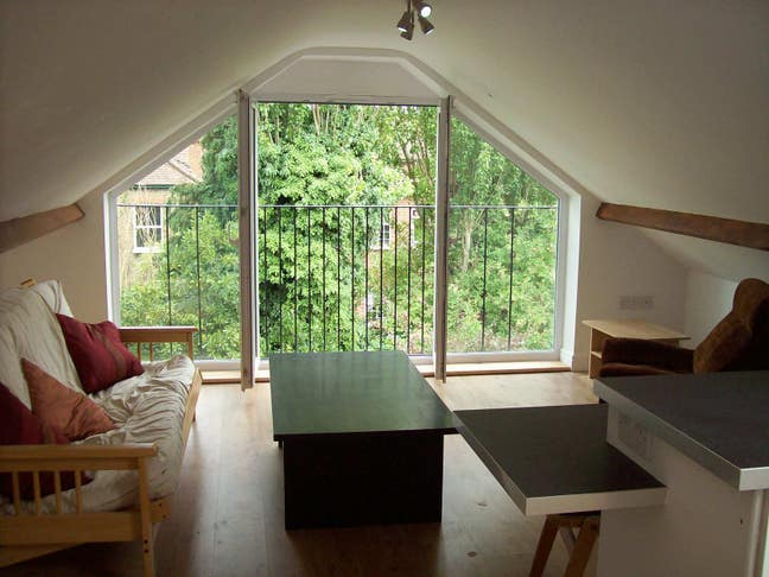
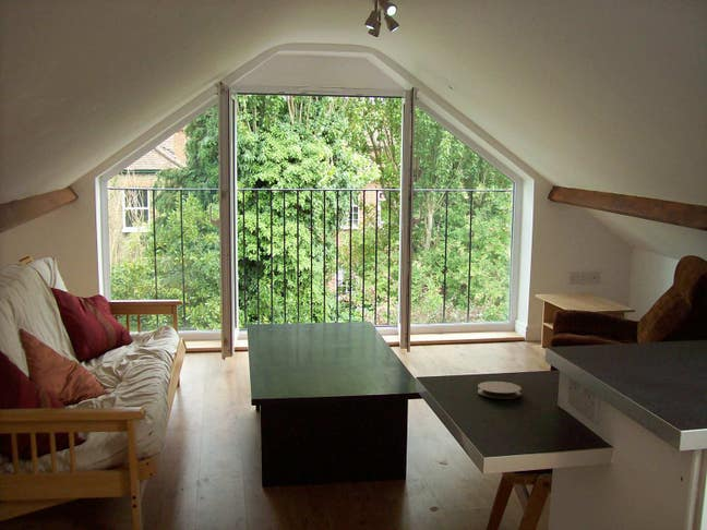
+ coaster [477,381,523,400]
